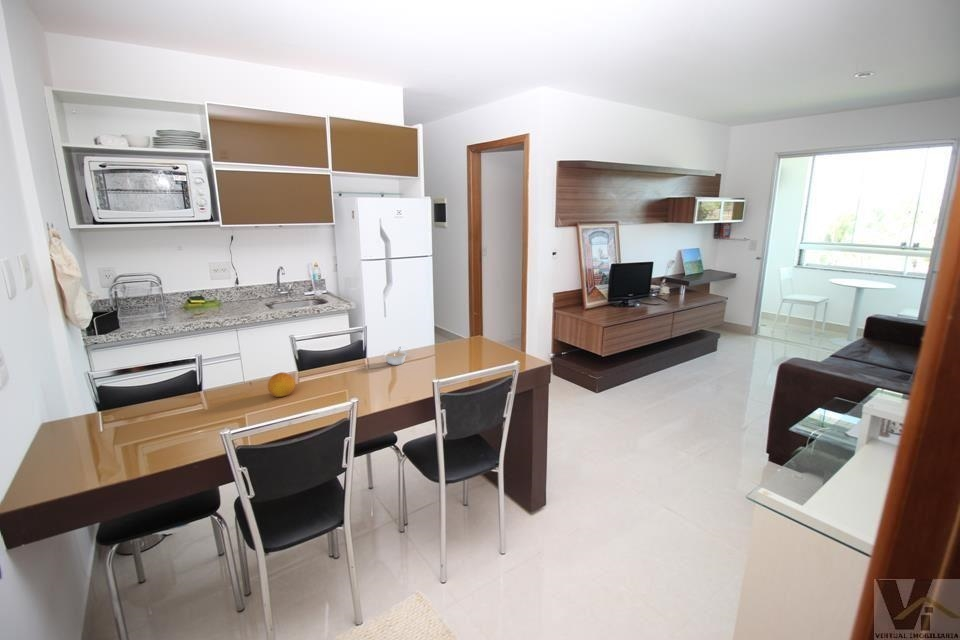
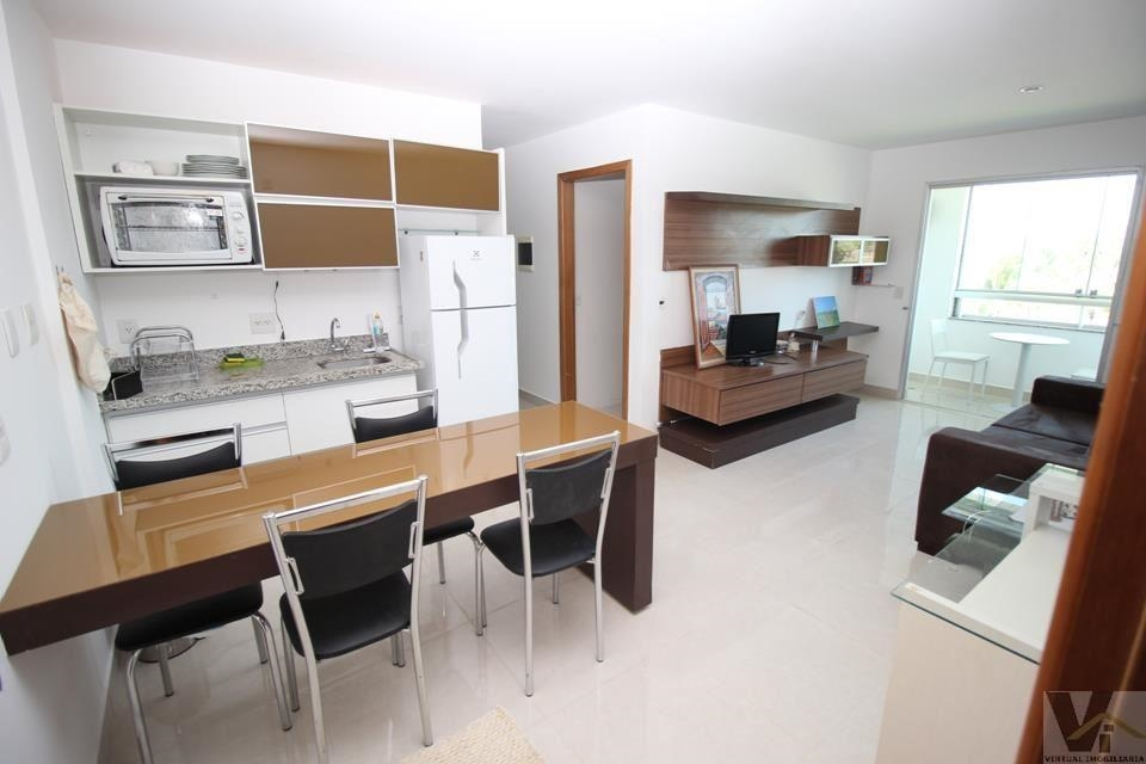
- fruit [267,371,296,398]
- legume [382,346,408,366]
